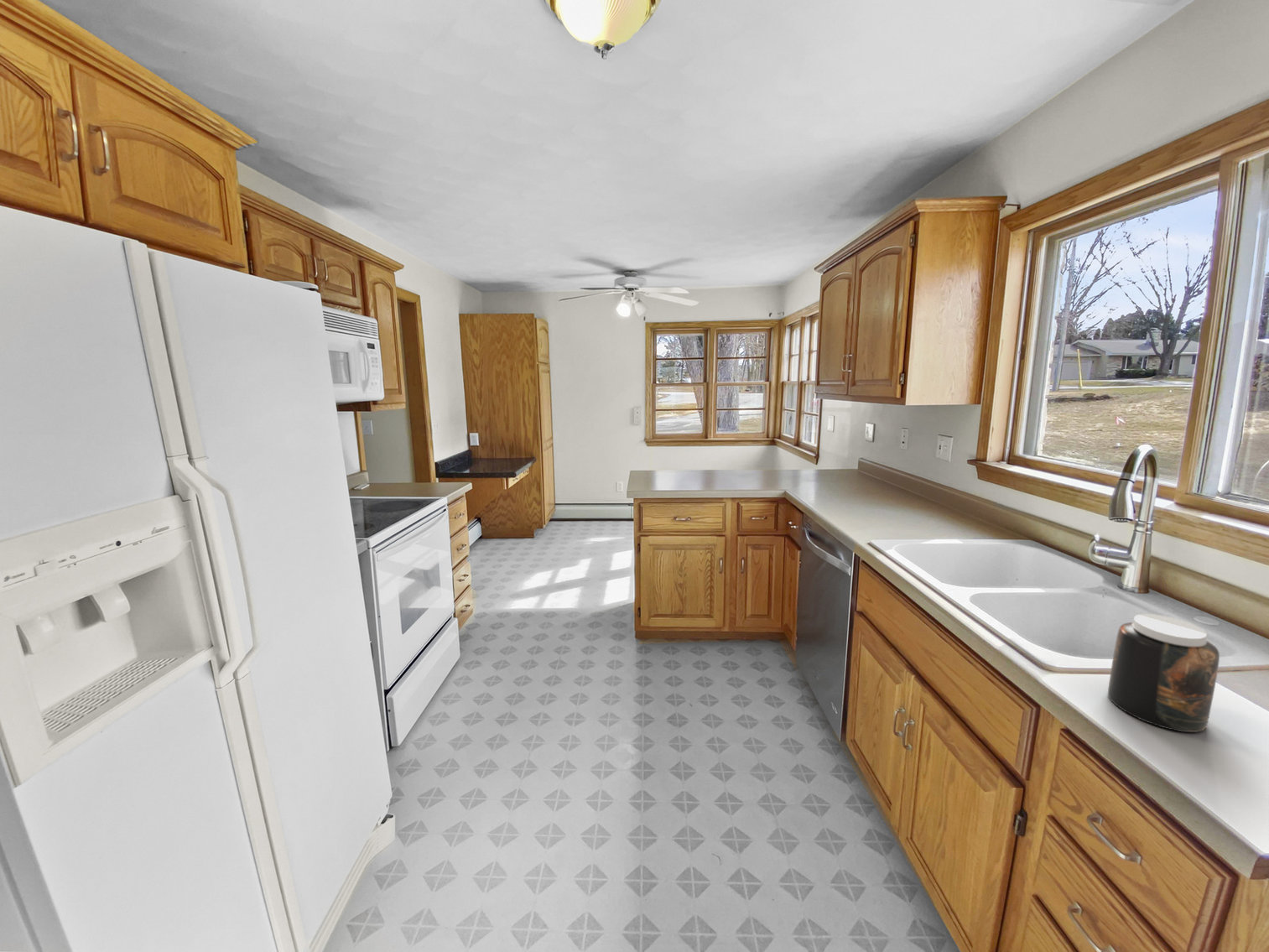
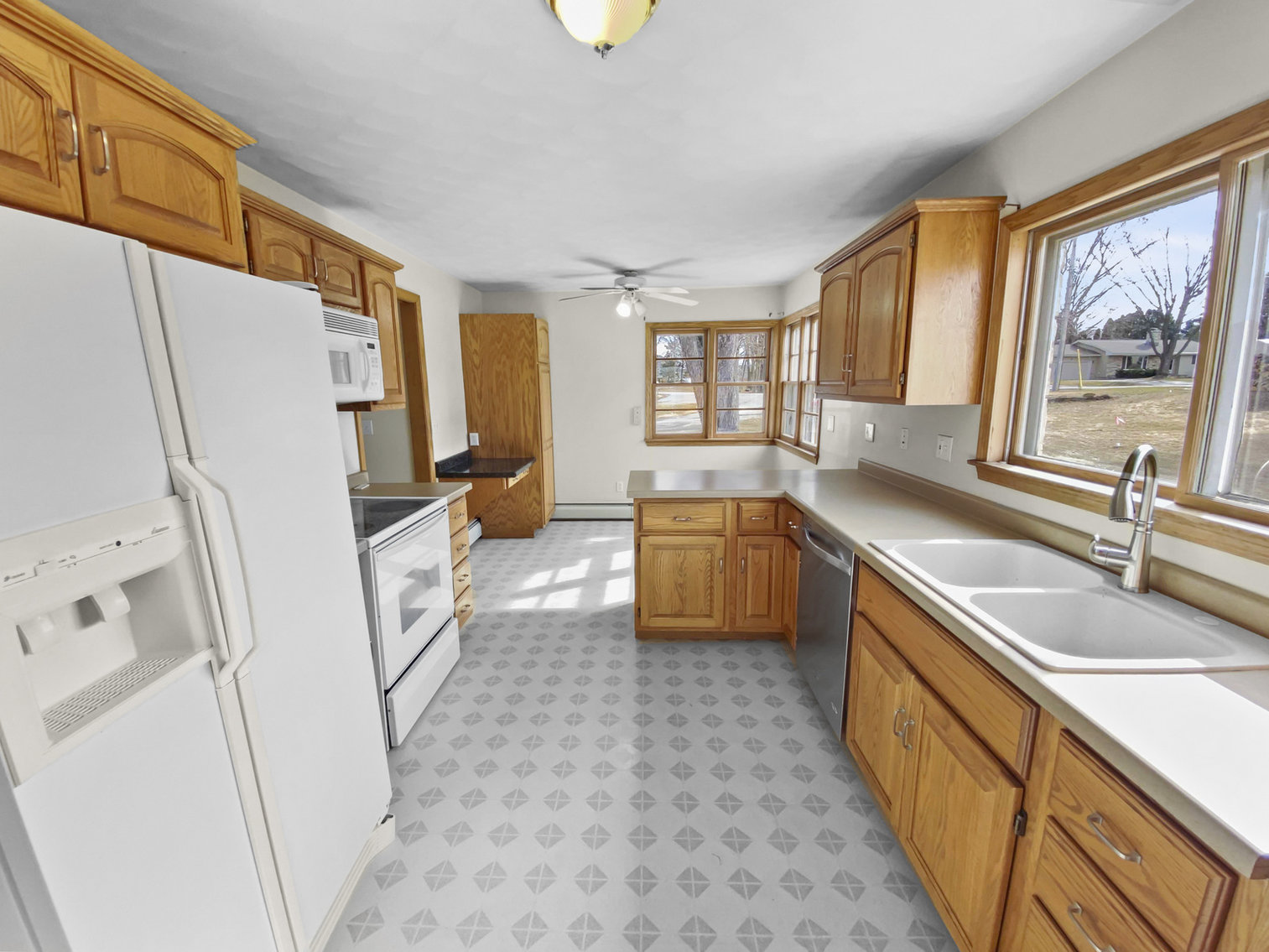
- jar [1107,613,1220,733]
